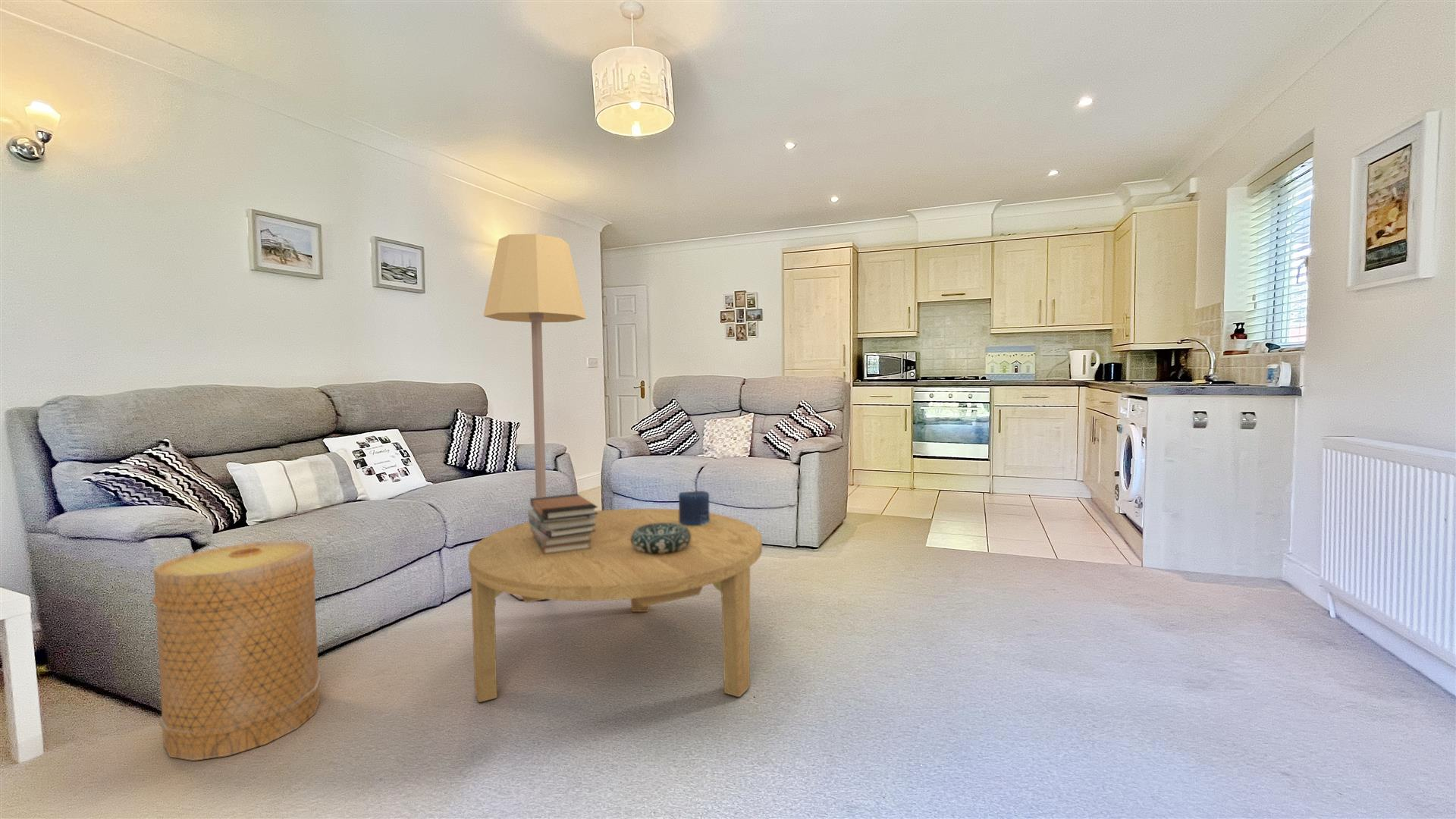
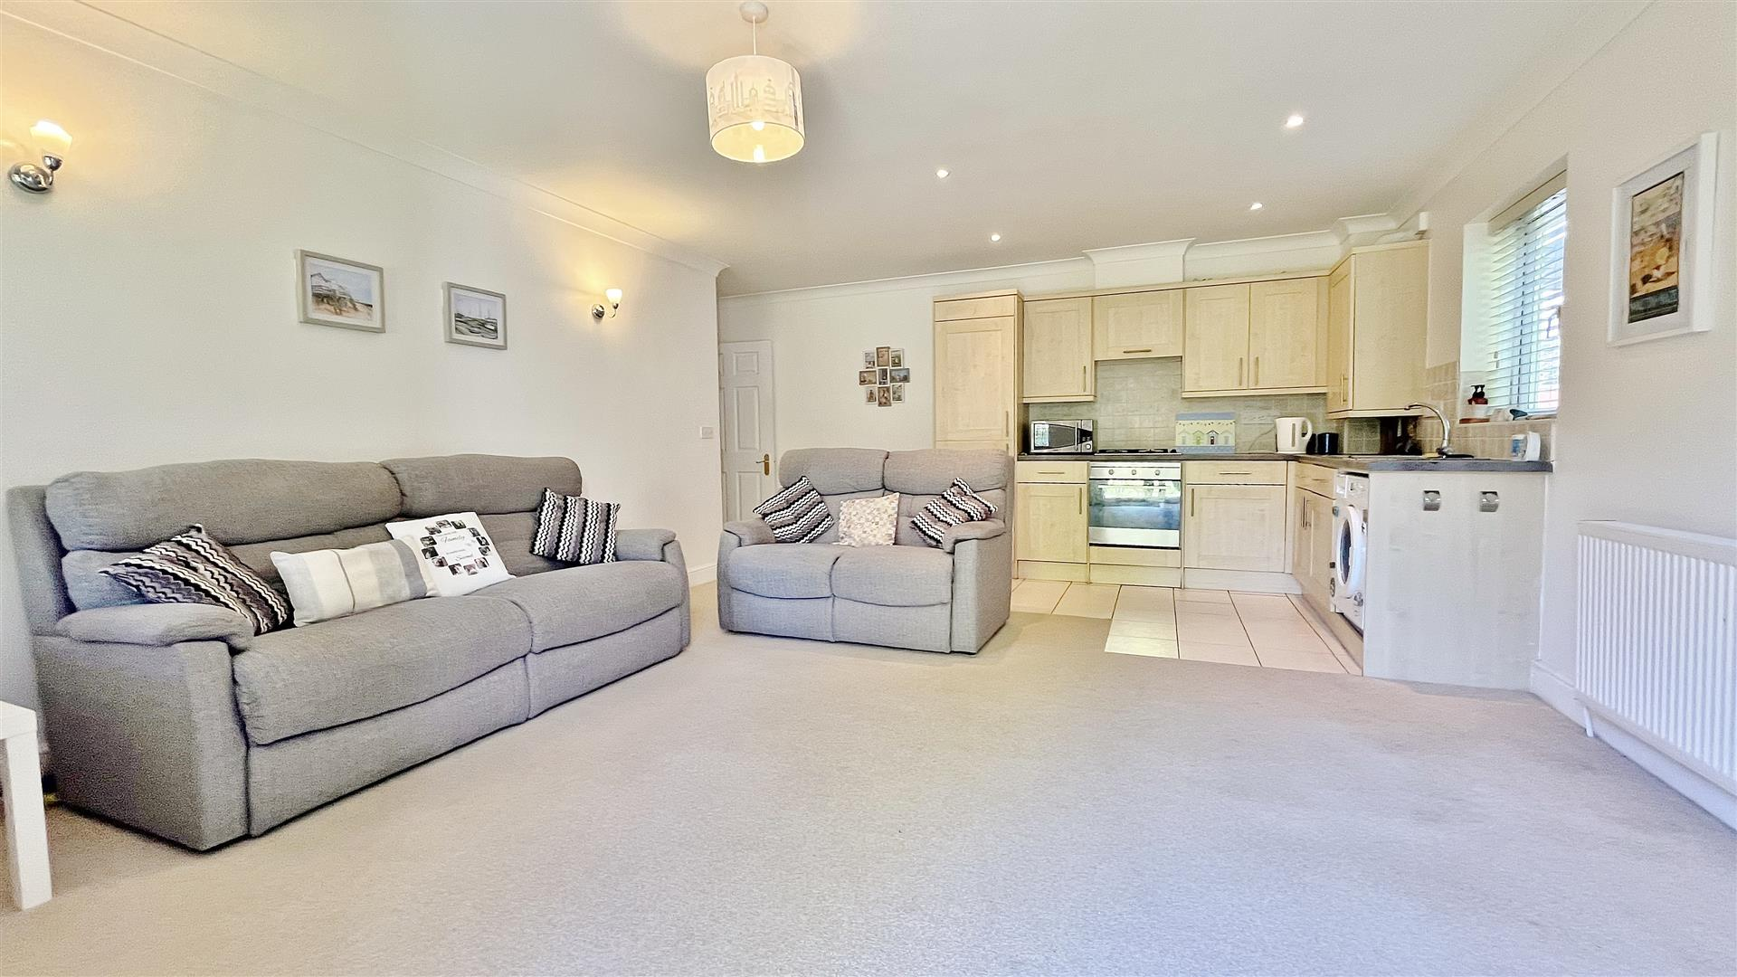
- decorative bowl [631,523,691,554]
- basket [152,540,322,761]
- lamp [483,233,587,600]
- coffee table [468,507,763,703]
- candle [678,490,710,526]
- book stack [527,493,598,554]
